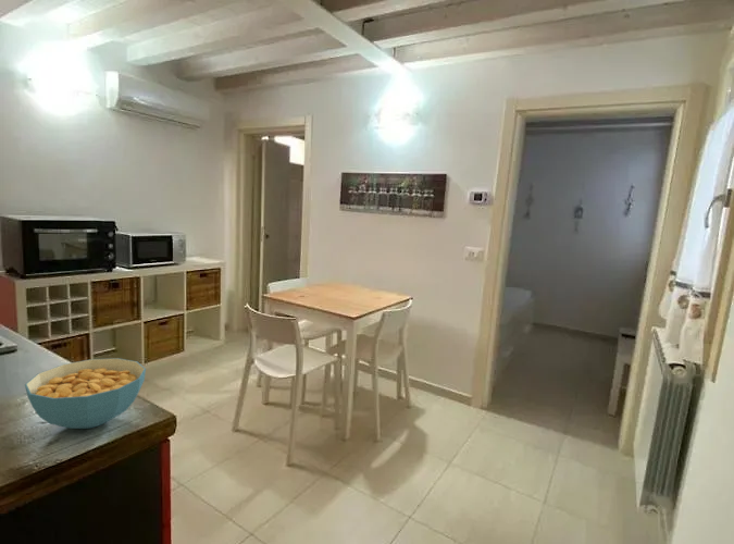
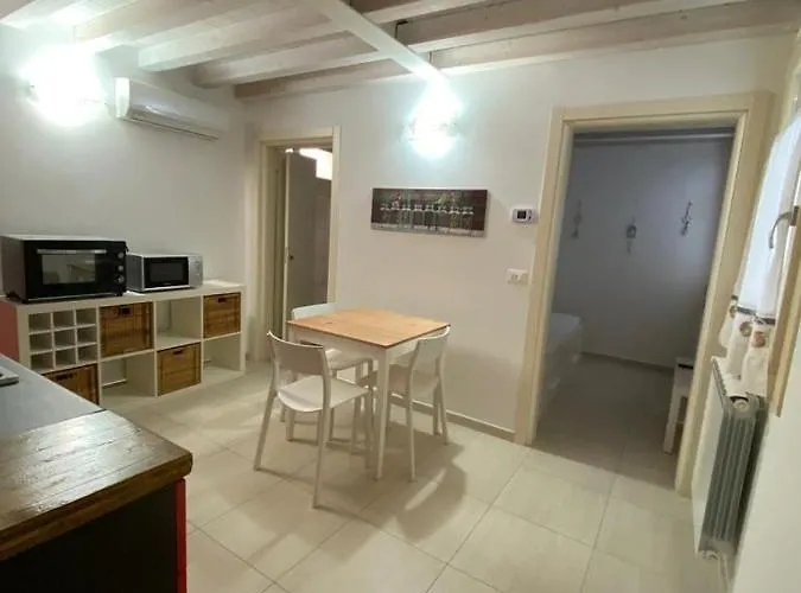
- cereal bowl [24,357,147,430]
